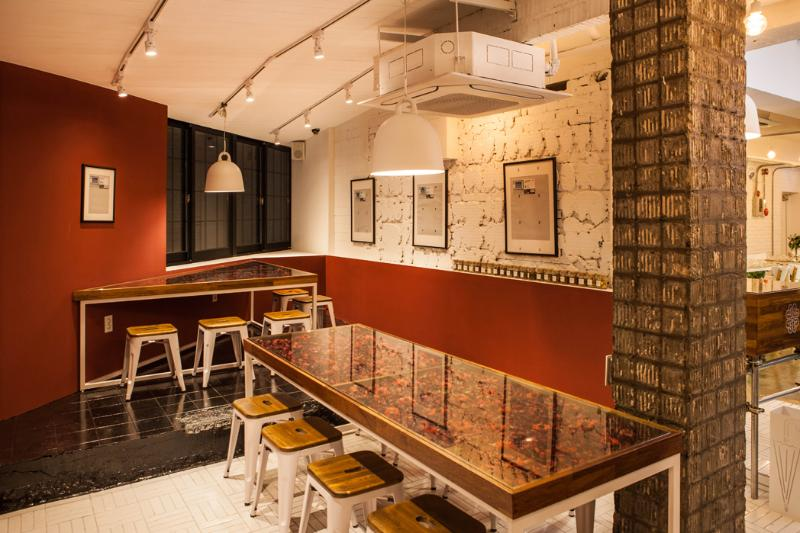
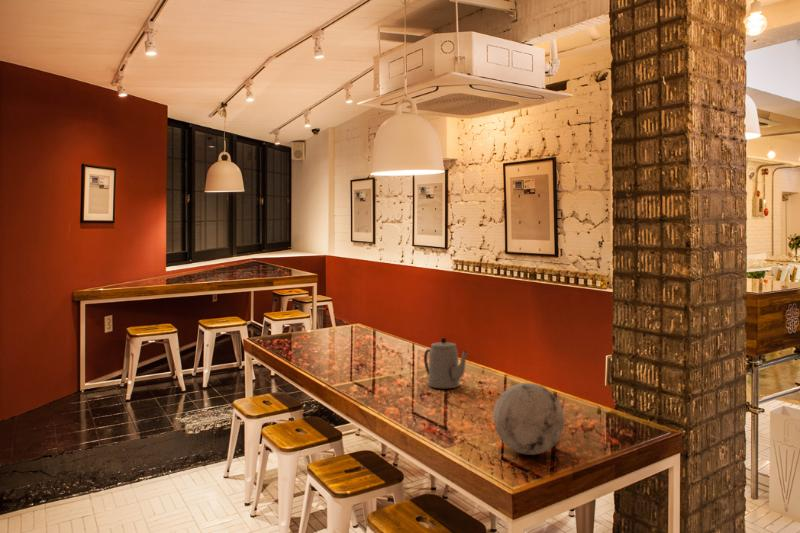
+ teapot [423,337,469,389]
+ decorative orb [492,382,566,456]
